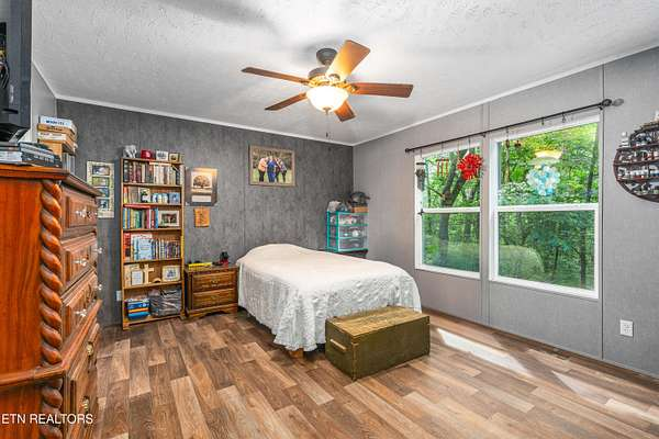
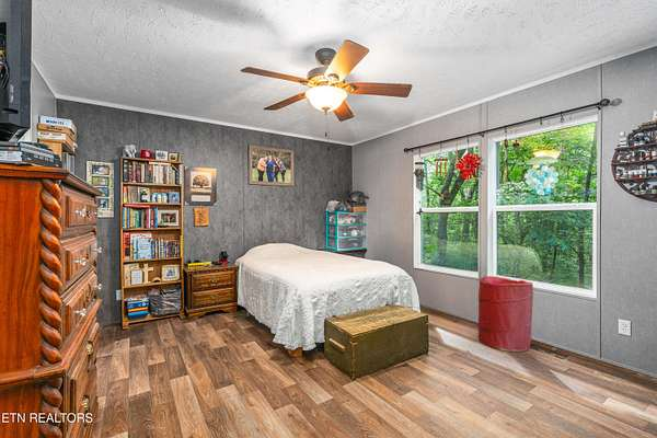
+ laundry hamper [477,275,534,353]
